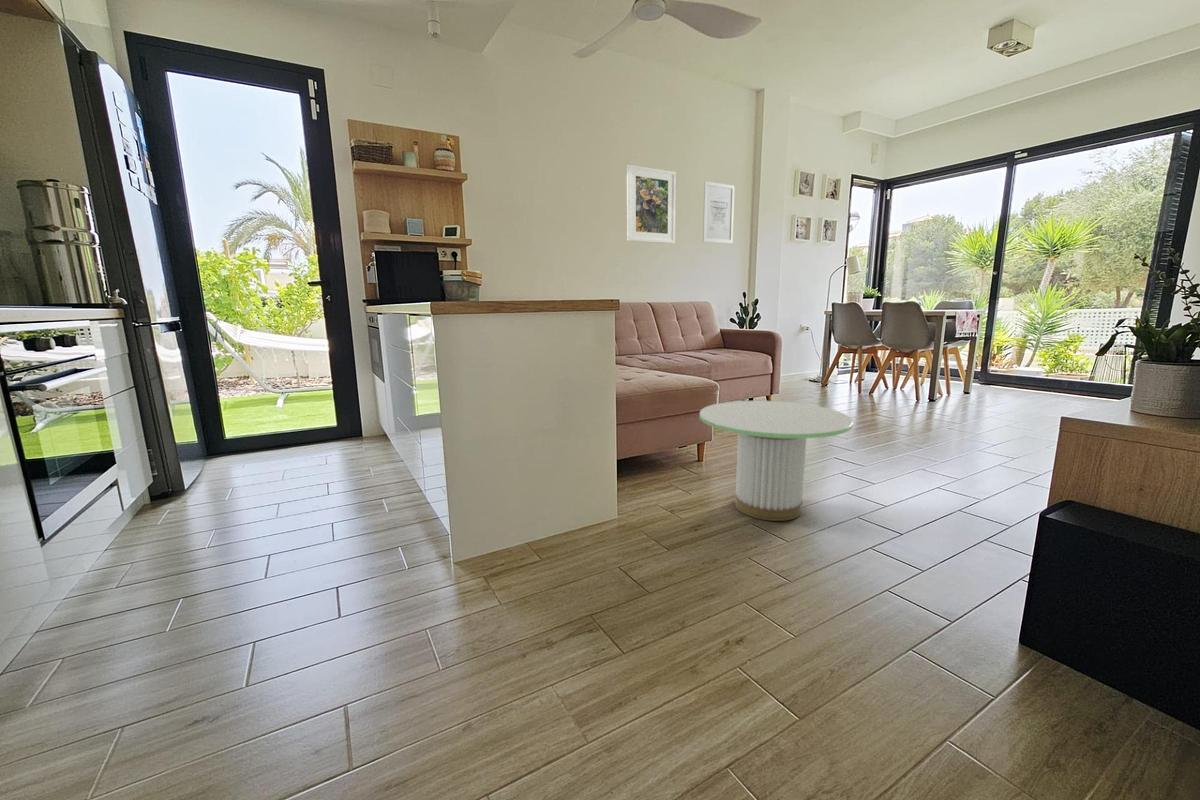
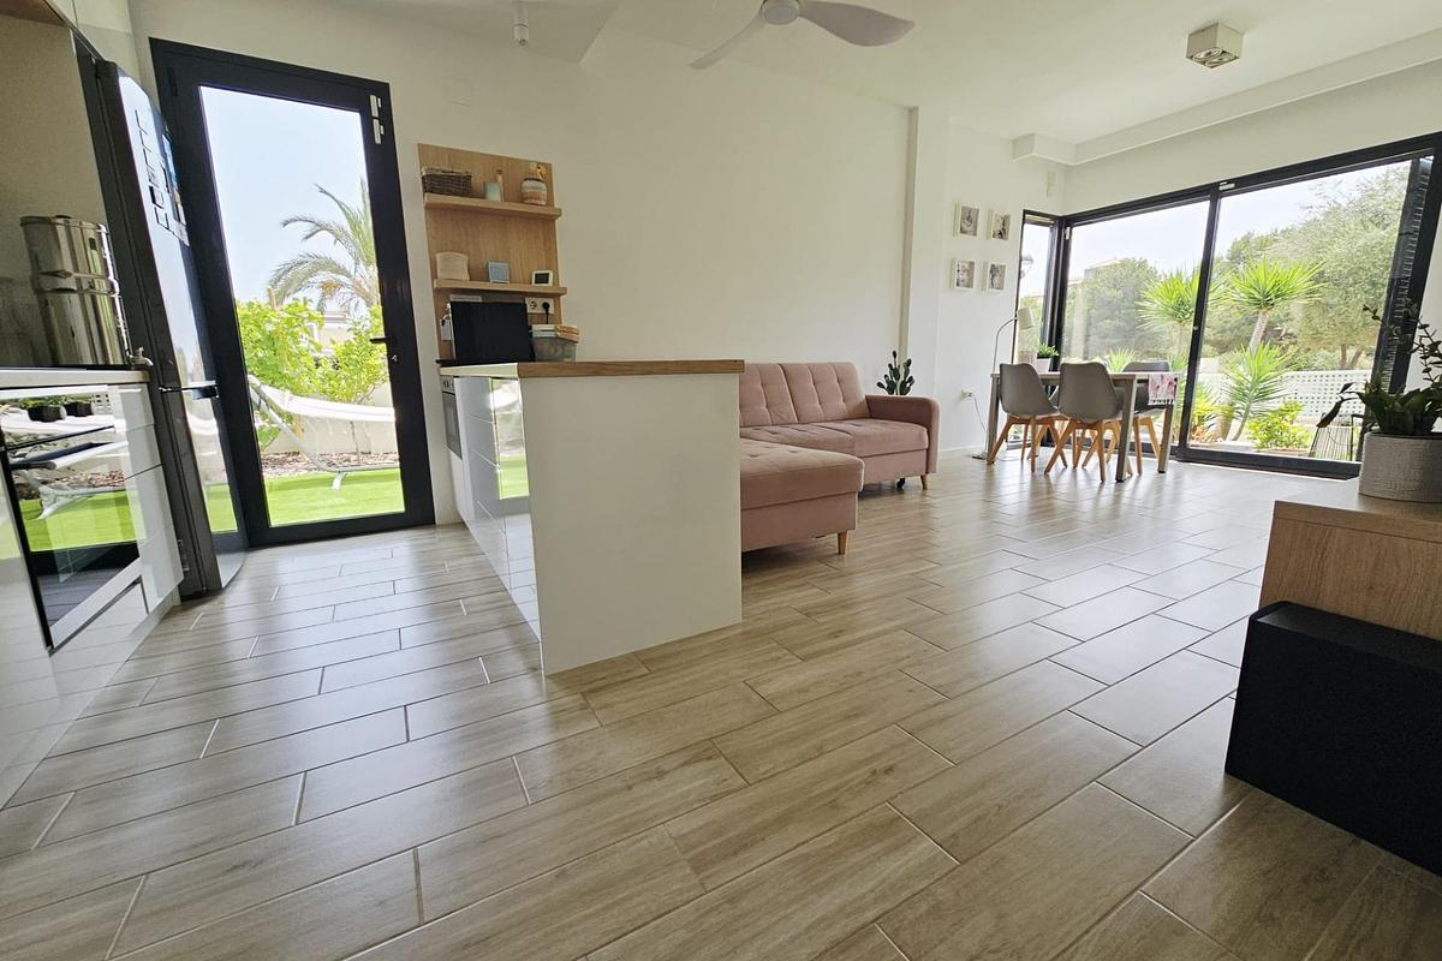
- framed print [626,164,677,245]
- side table [699,400,854,522]
- wall art [702,180,736,245]
